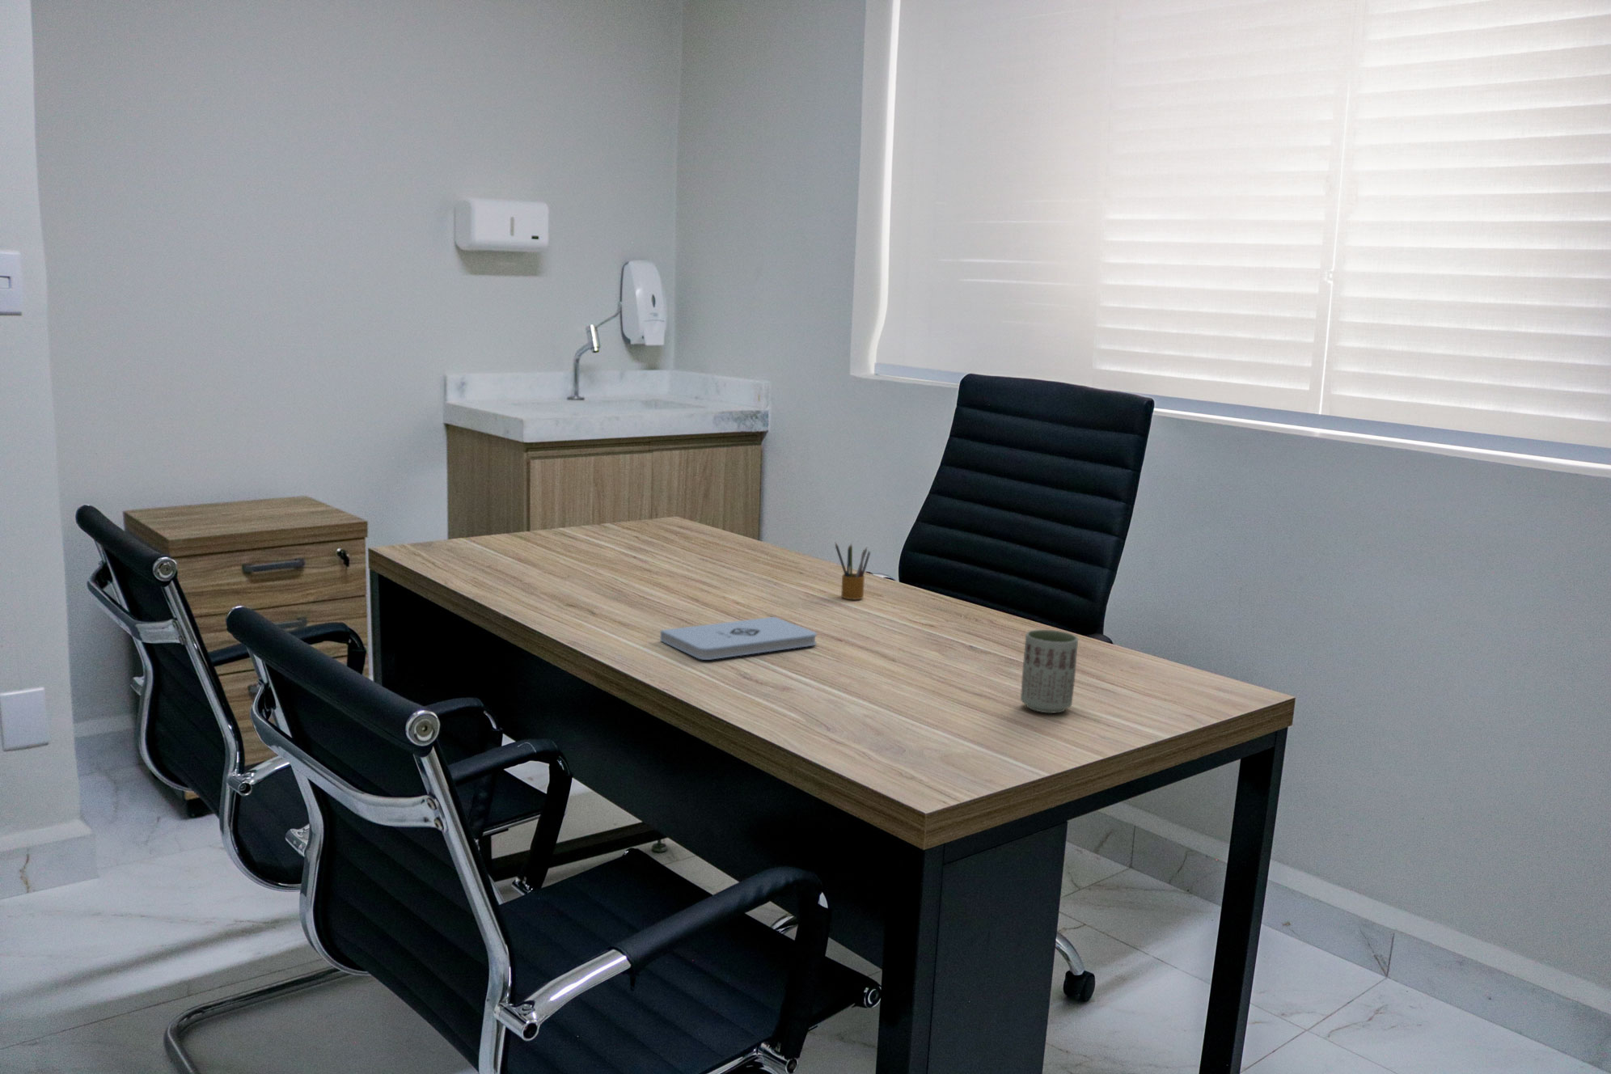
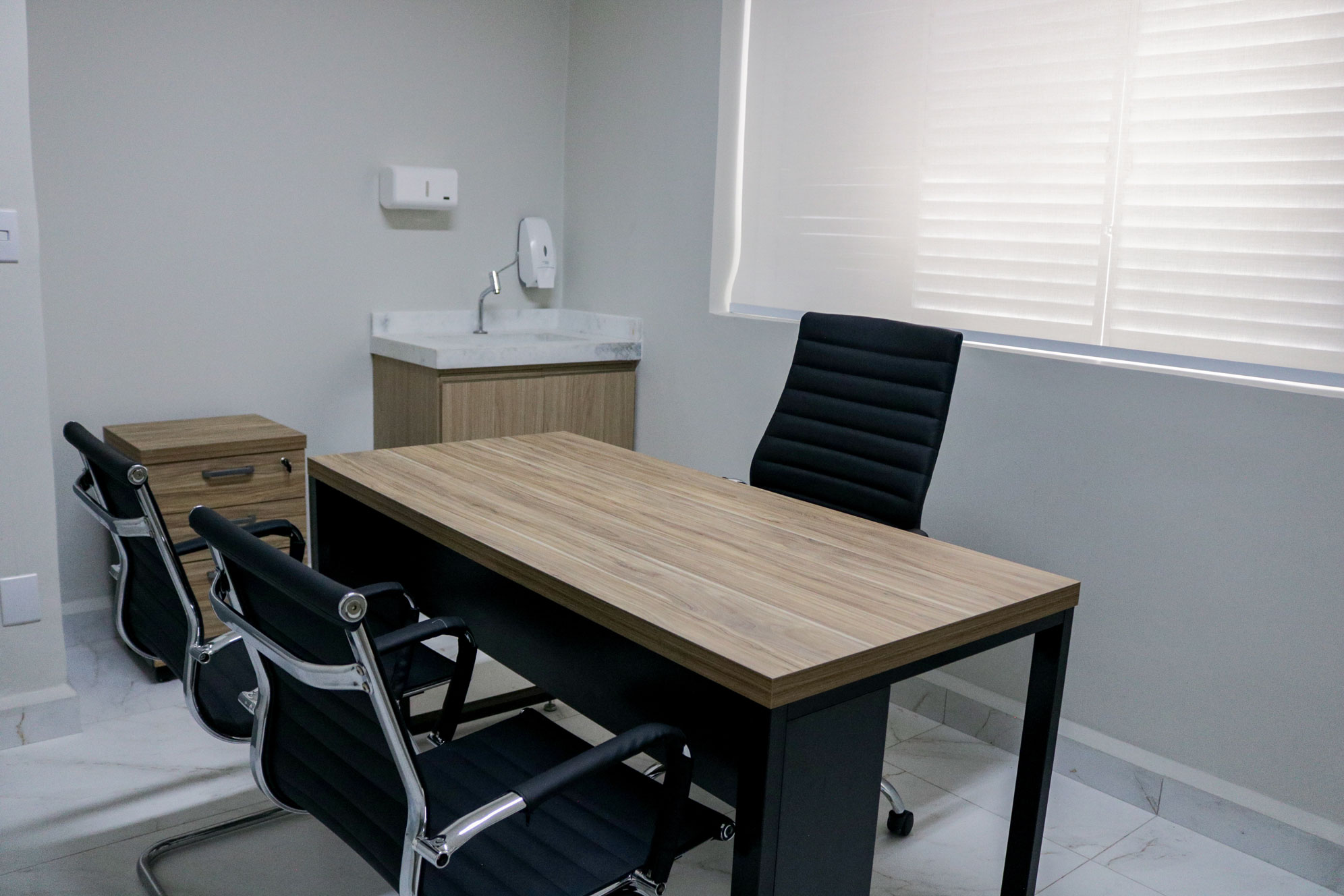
- pencil box [834,542,871,601]
- cup [1020,629,1079,714]
- notepad [659,616,817,660]
